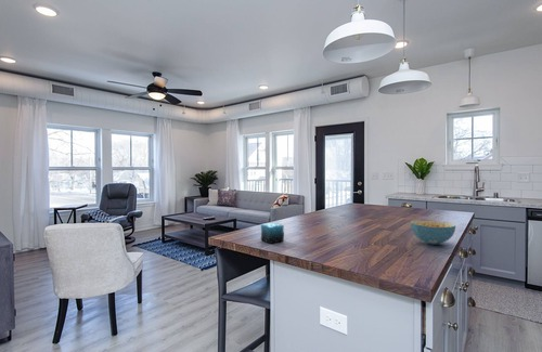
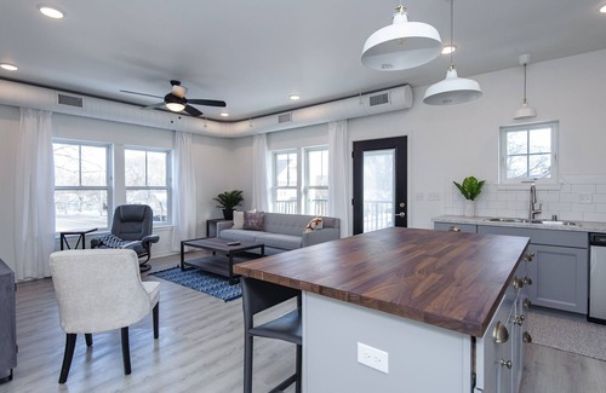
- cereal bowl [410,219,456,246]
- candle [260,221,285,245]
